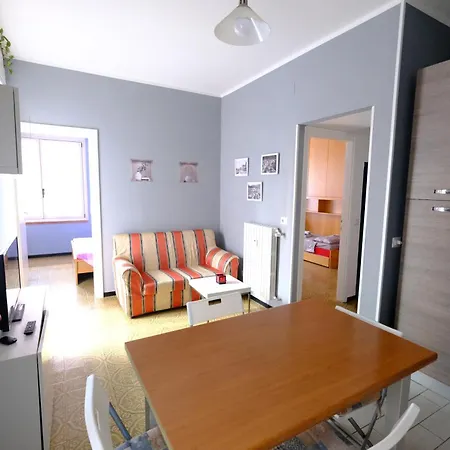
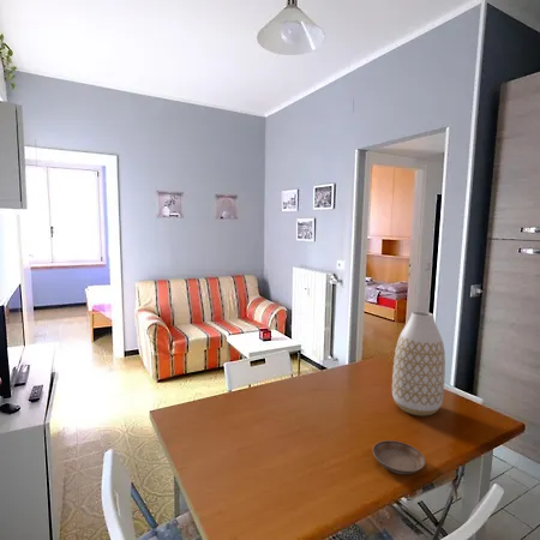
+ saucer [372,439,426,475]
+ vase [391,311,446,418]
